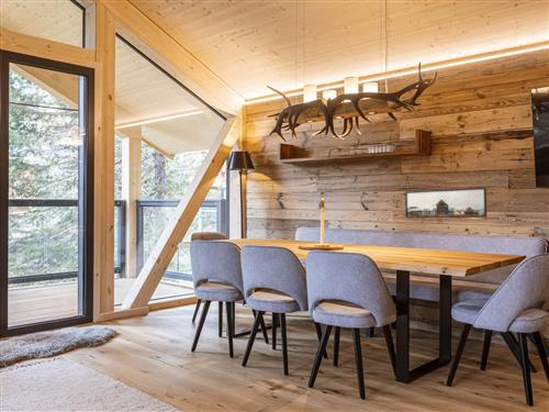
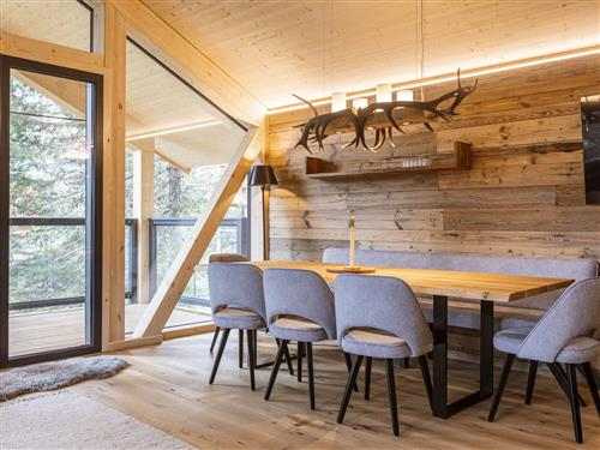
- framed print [404,186,488,220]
